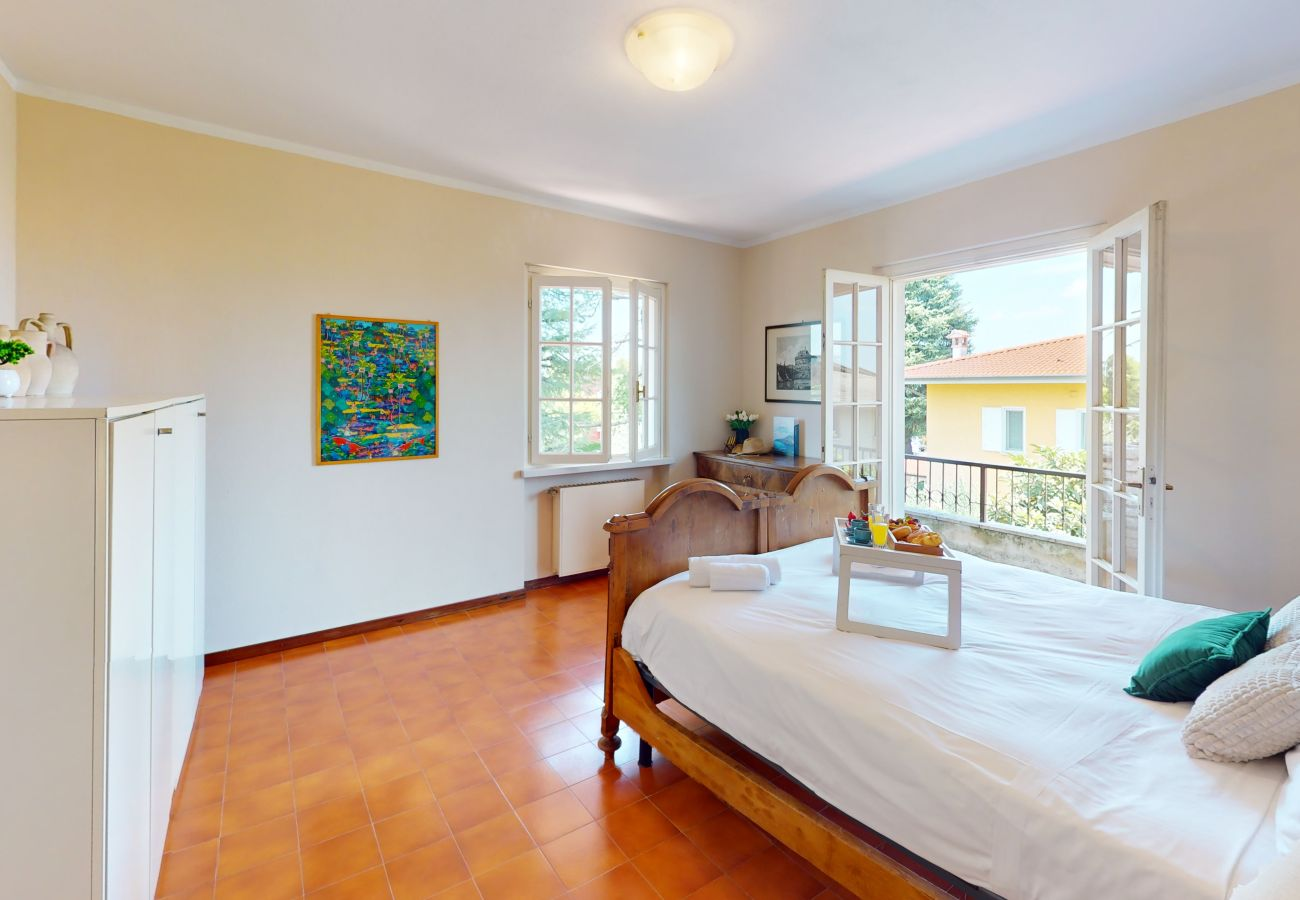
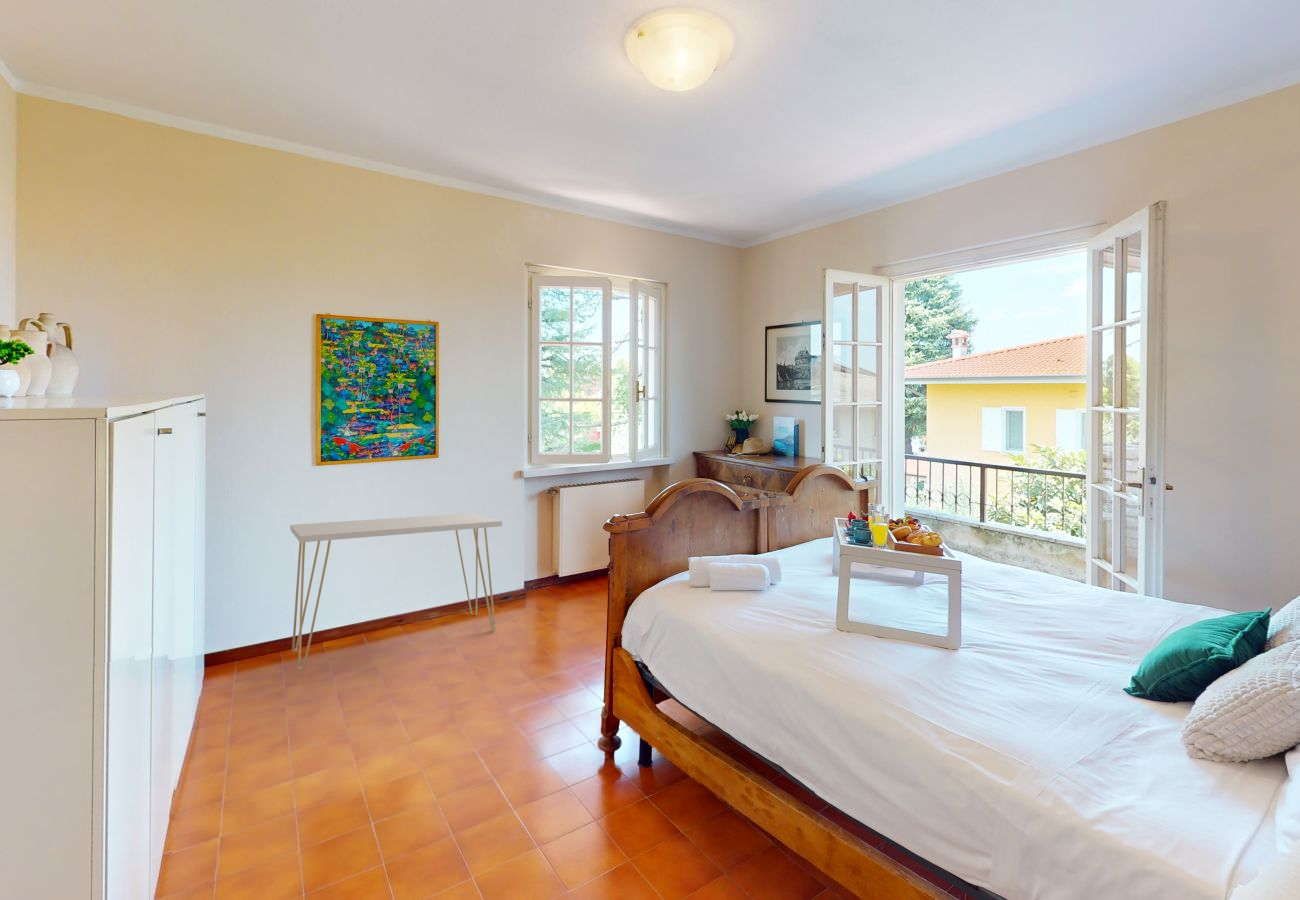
+ console table [289,512,503,672]
